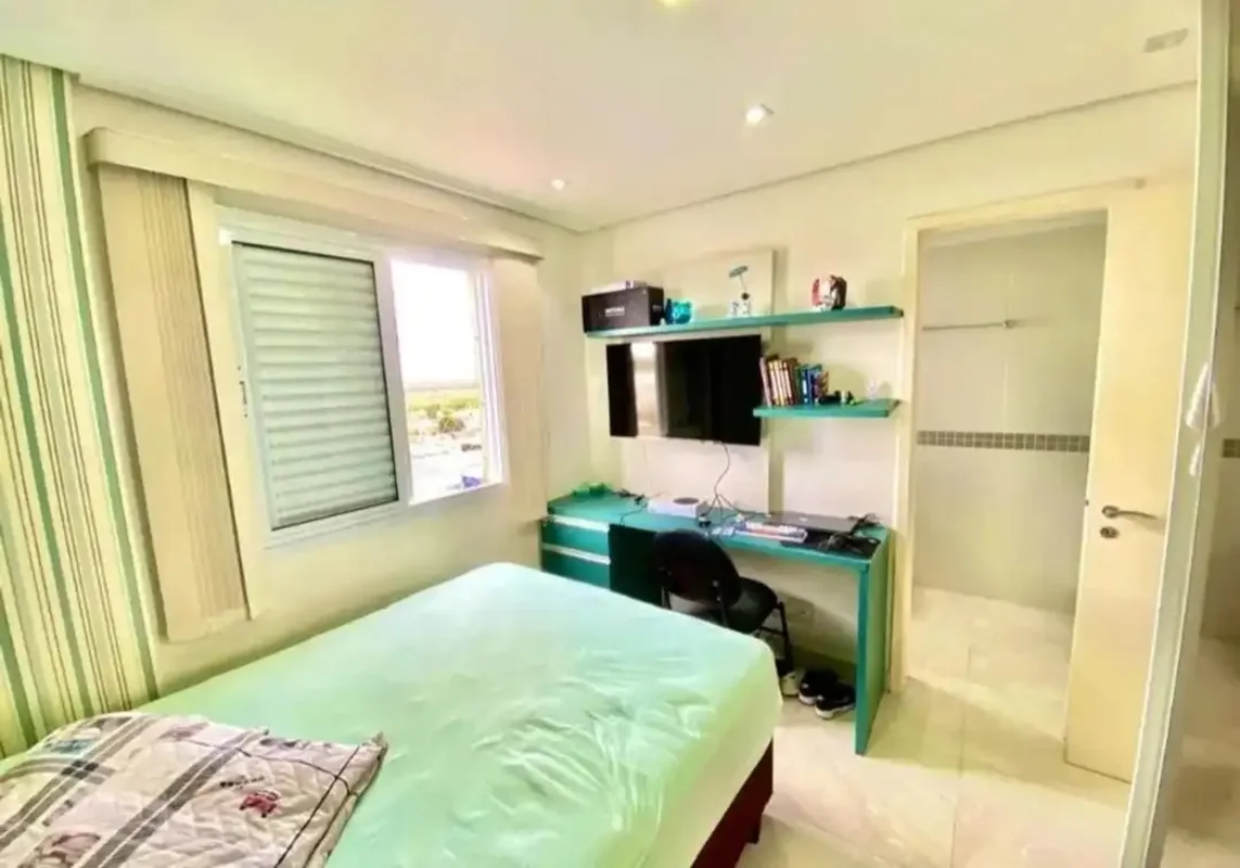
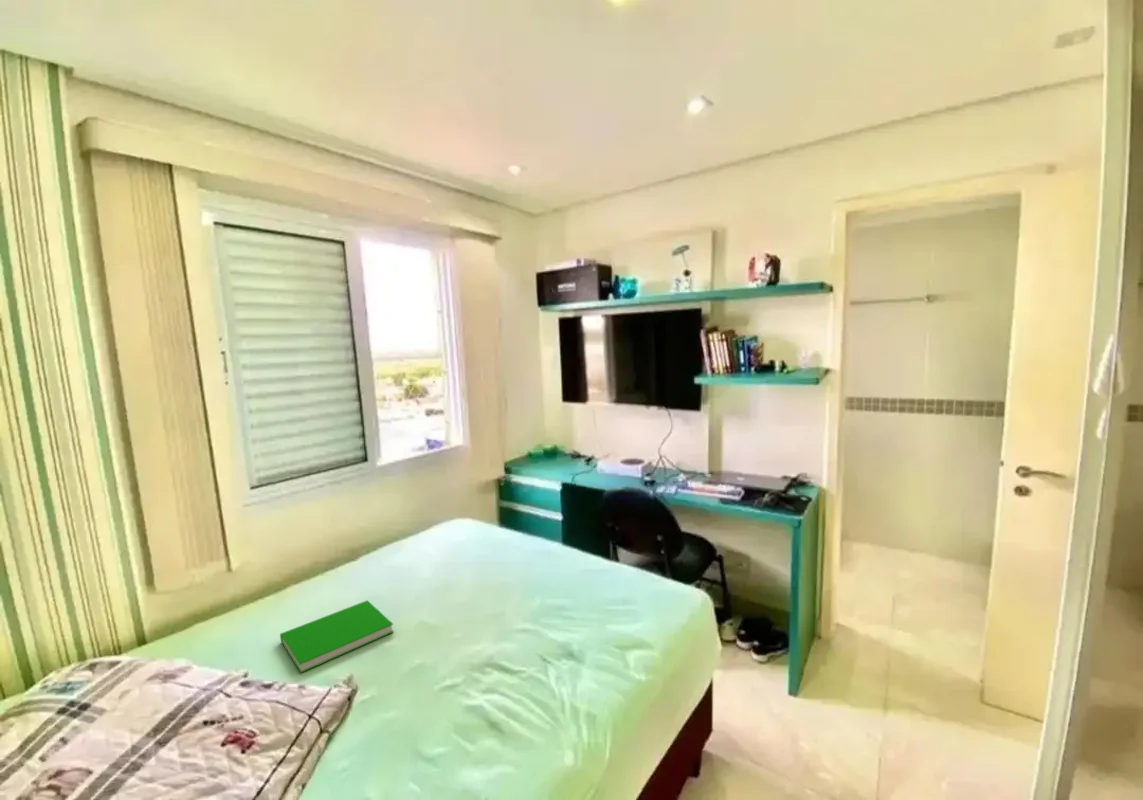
+ book [279,599,395,674]
